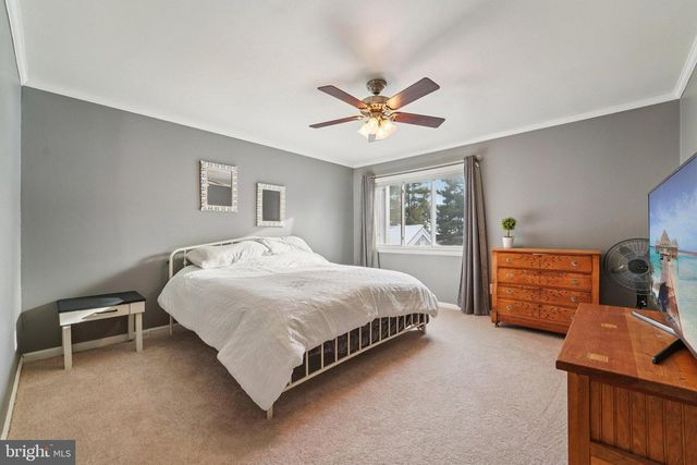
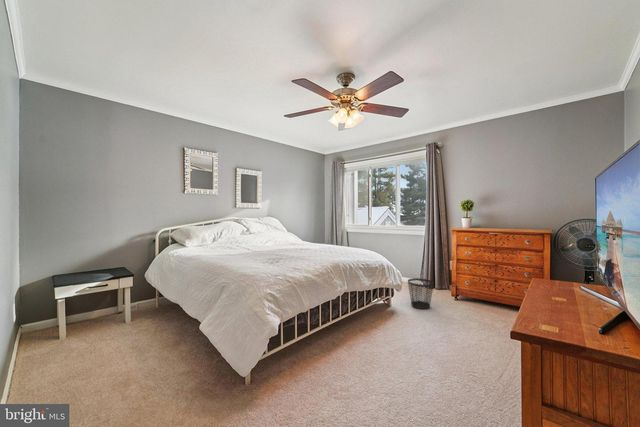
+ wastebasket [407,277,435,310]
